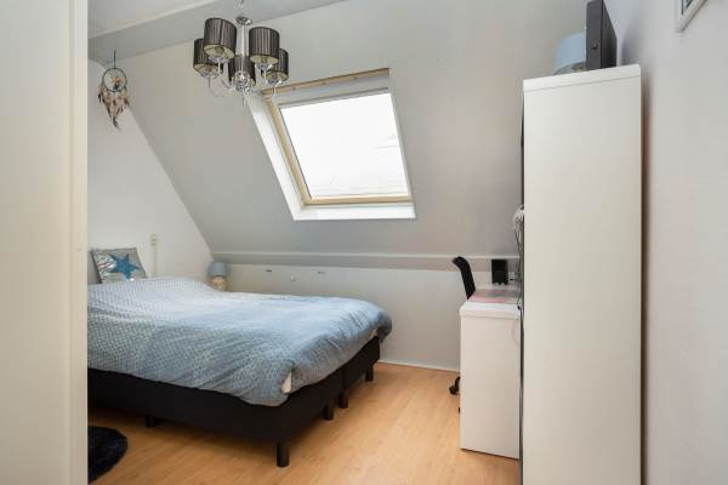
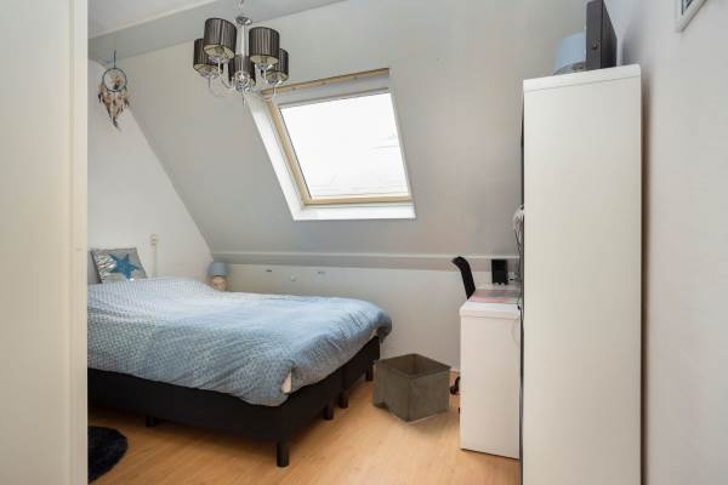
+ storage bin [371,352,453,424]
